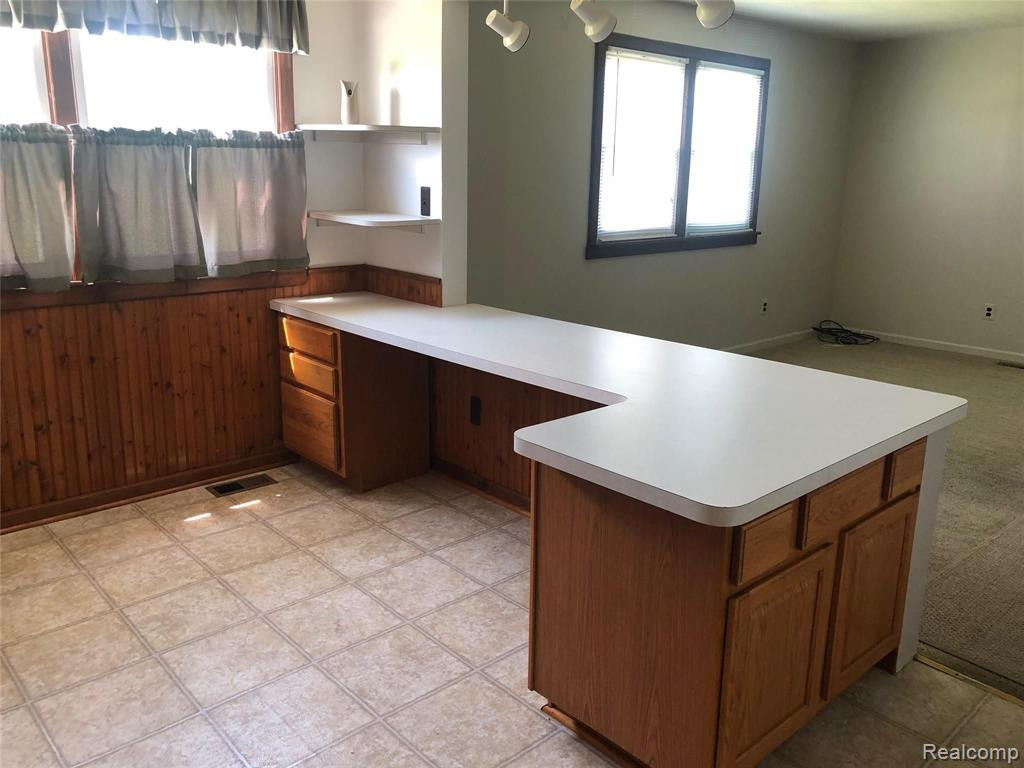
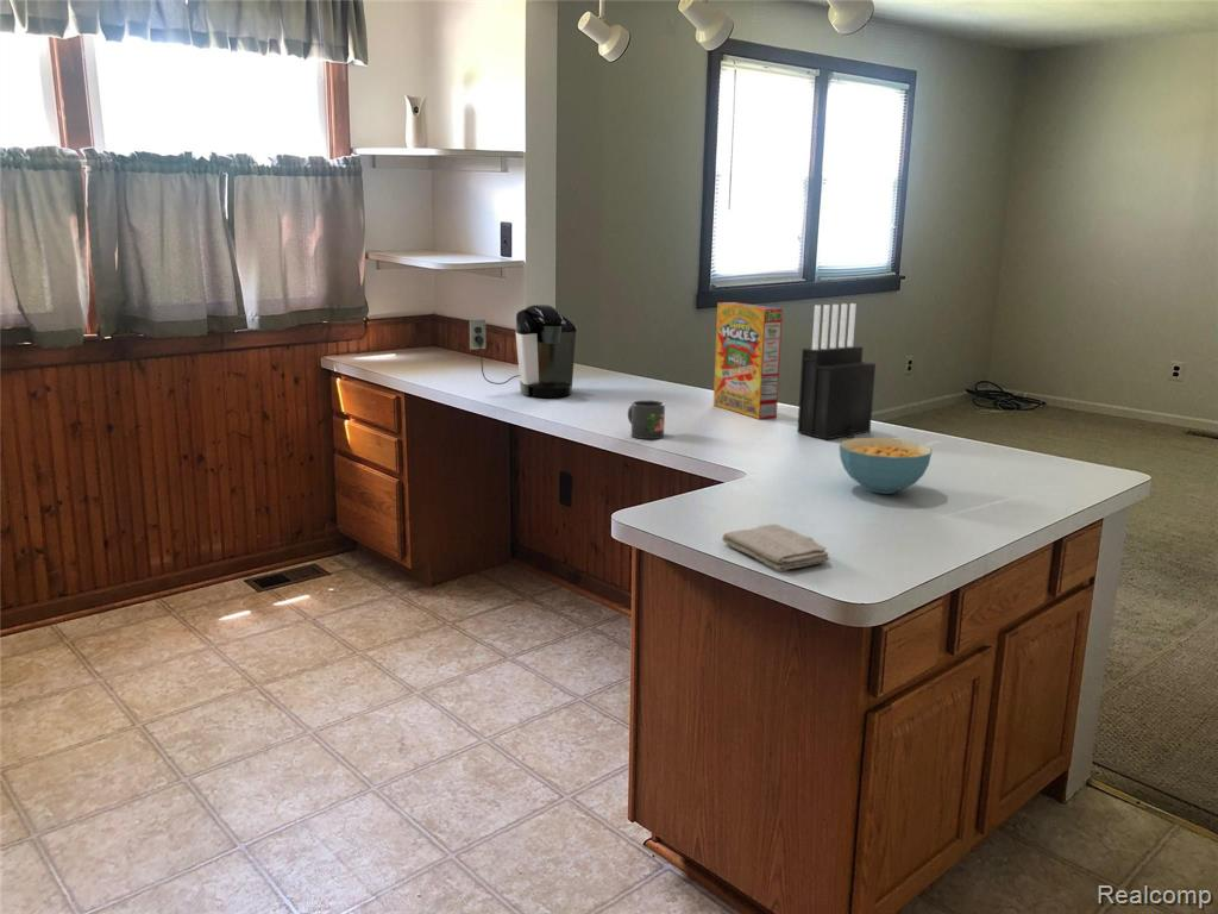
+ knife block [796,302,877,440]
+ washcloth [721,522,830,572]
+ cereal box [712,301,784,420]
+ coffee maker [469,303,577,399]
+ mug [627,400,666,440]
+ cereal bowl [839,437,934,495]
